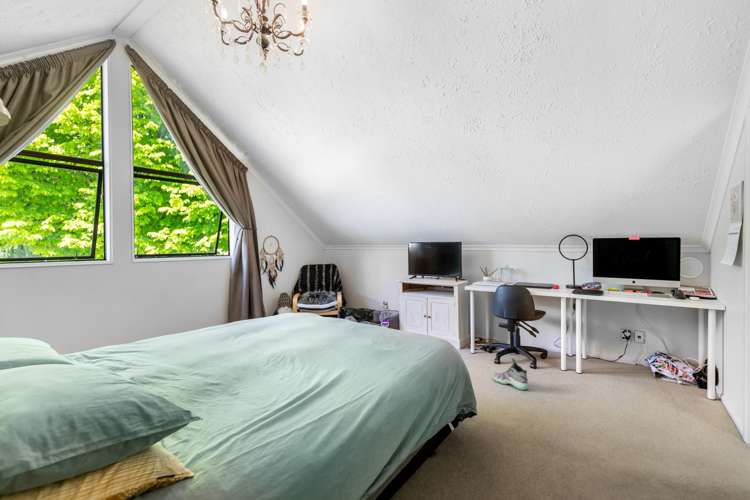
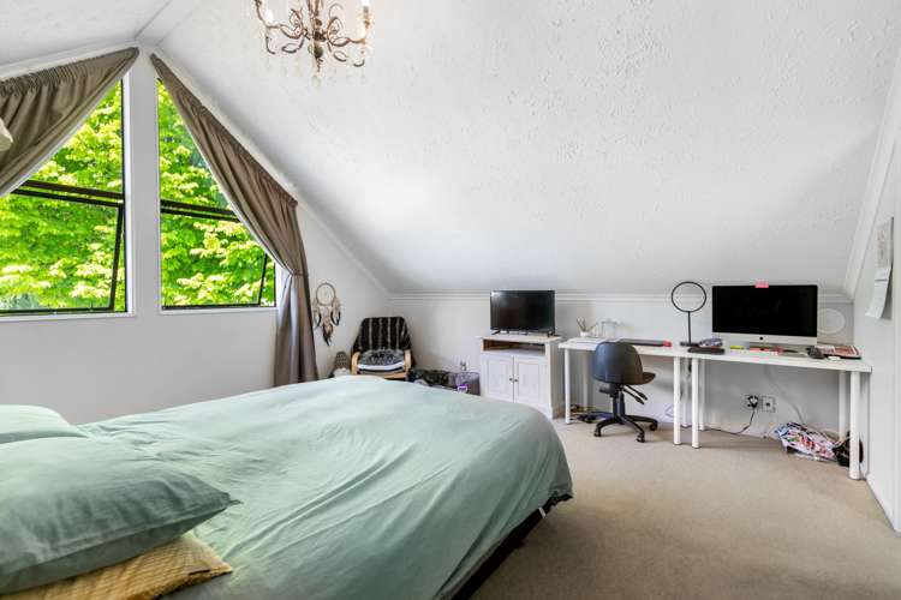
- sneaker [492,358,529,391]
